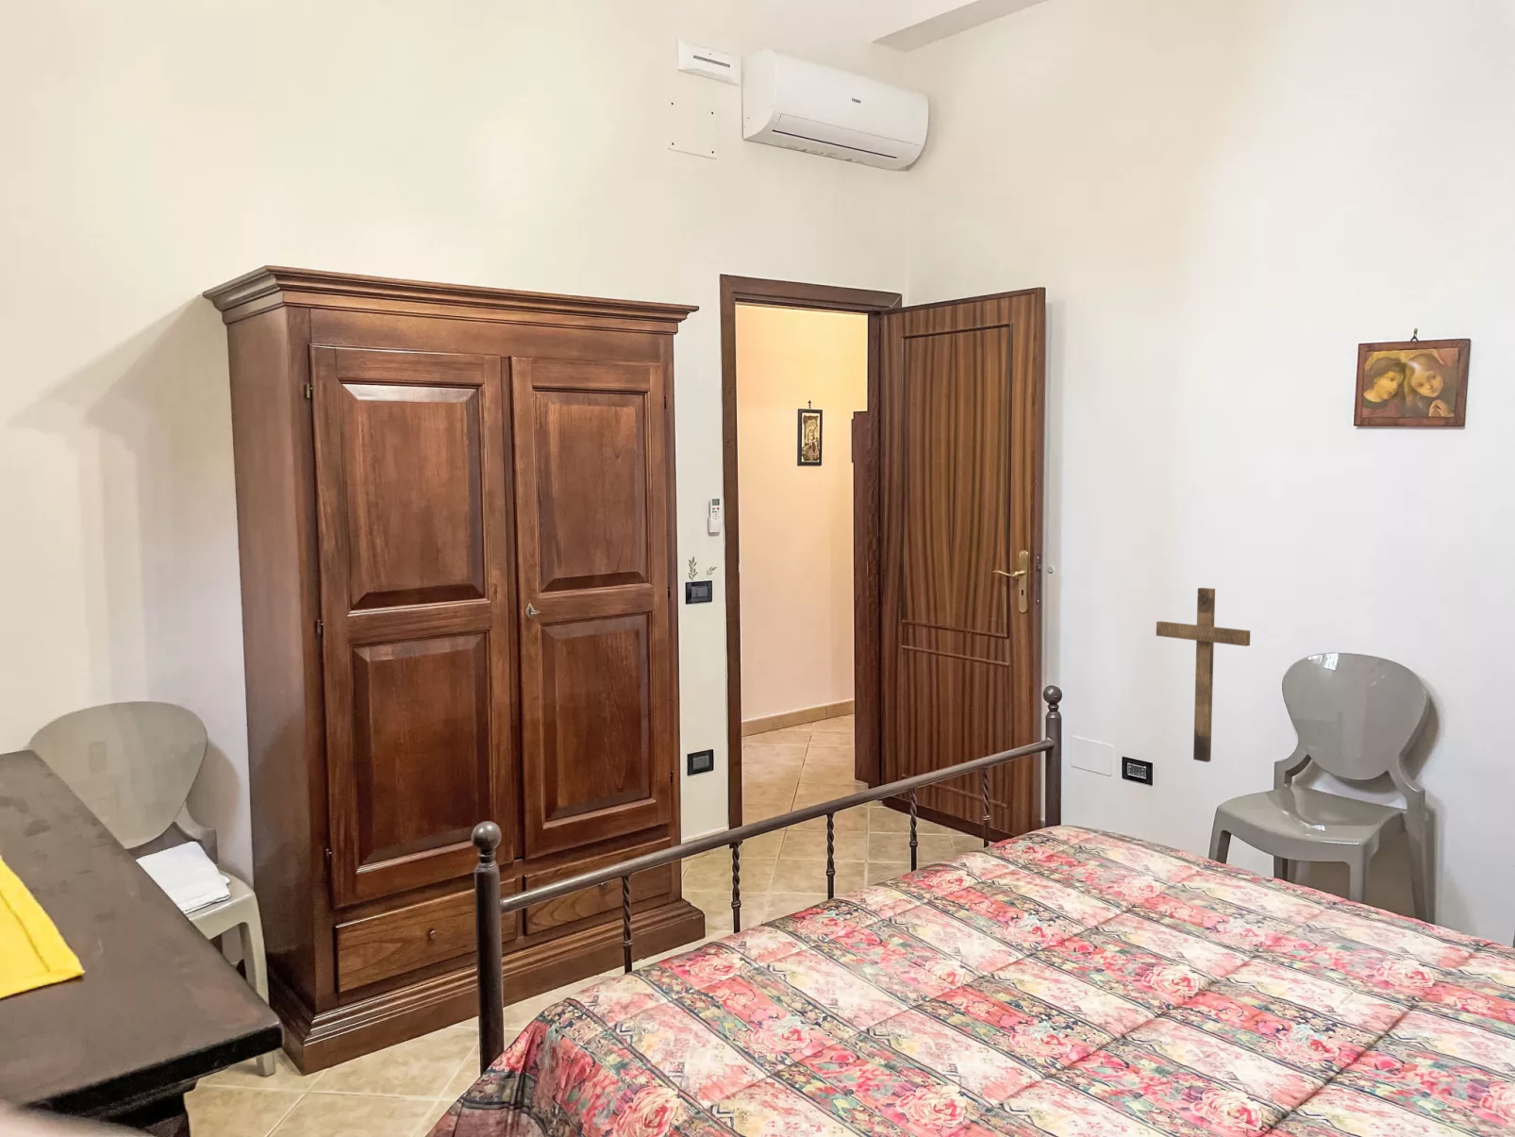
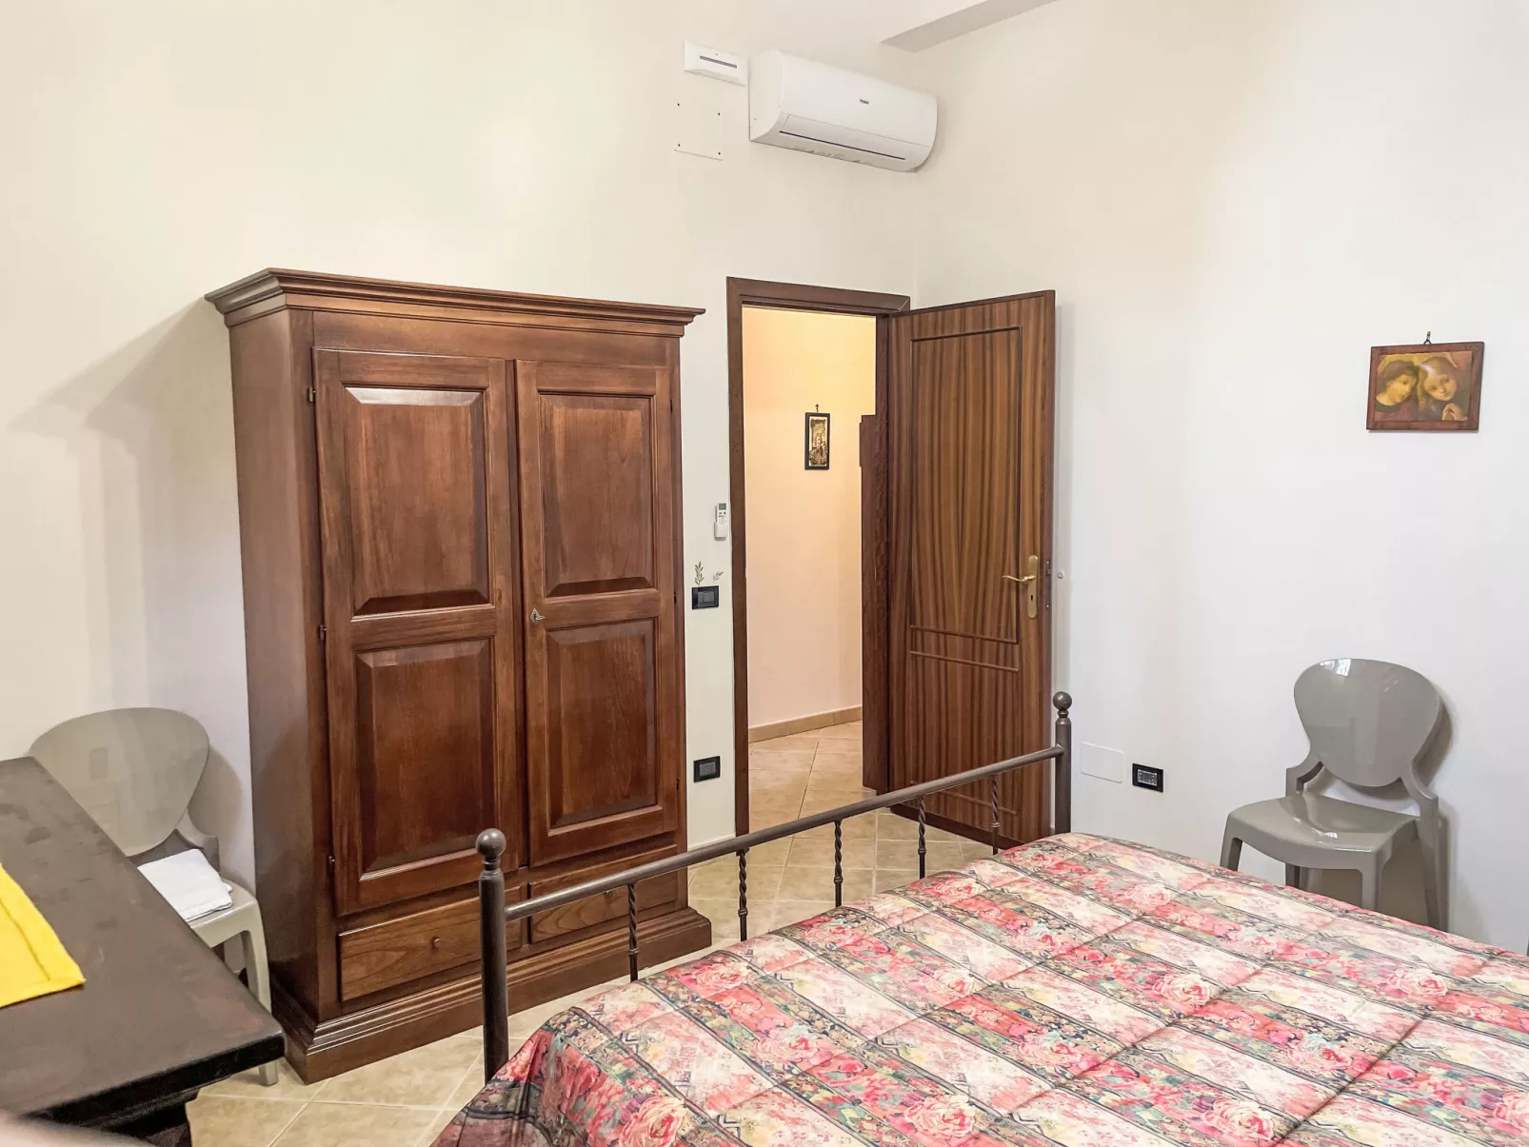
- crucifix [1156,586,1251,763]
